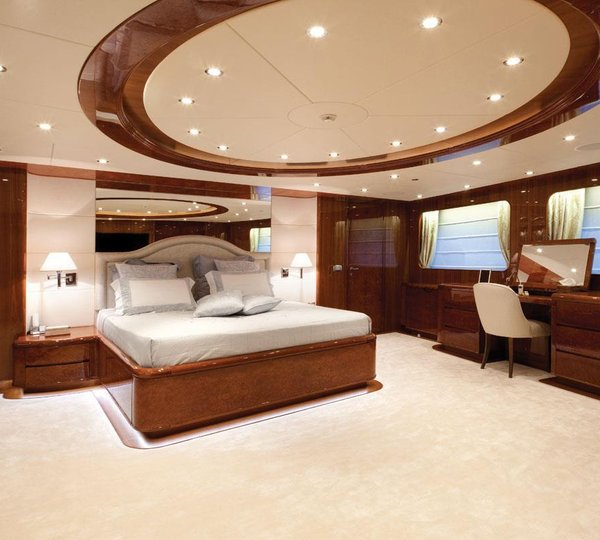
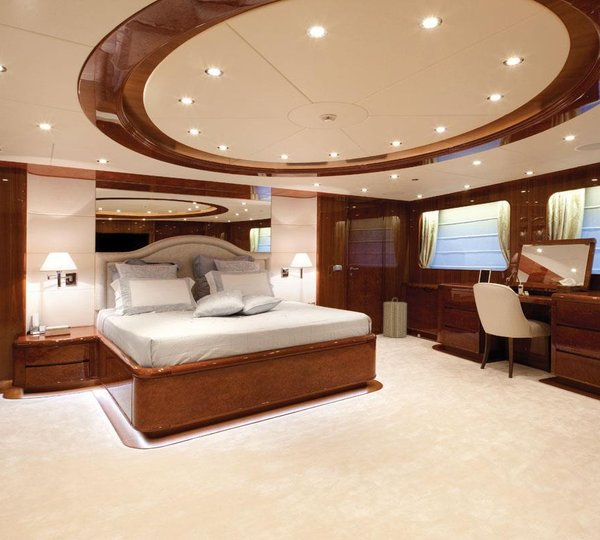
+ laundry hamper [382,297,408,339]
